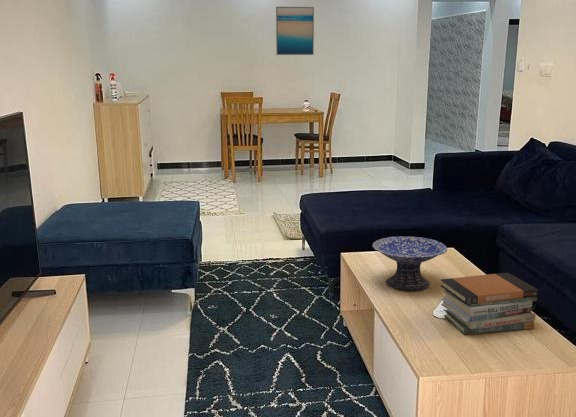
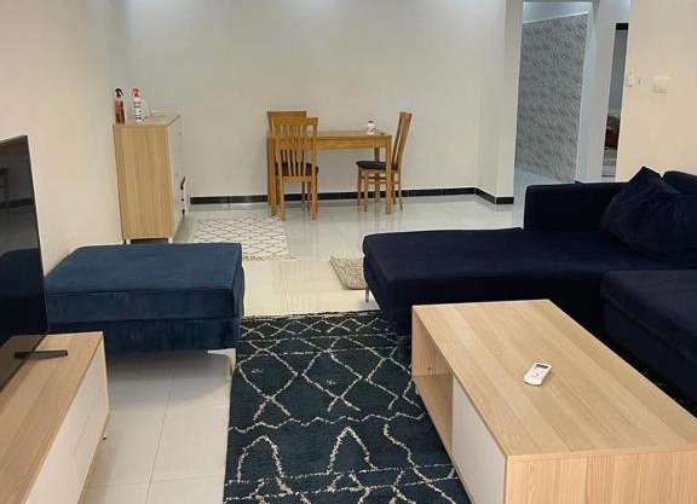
- decorative bowl [372,236,448,292]
- wall art [275,6,315,56]
- book stack [439,272,539,336]
